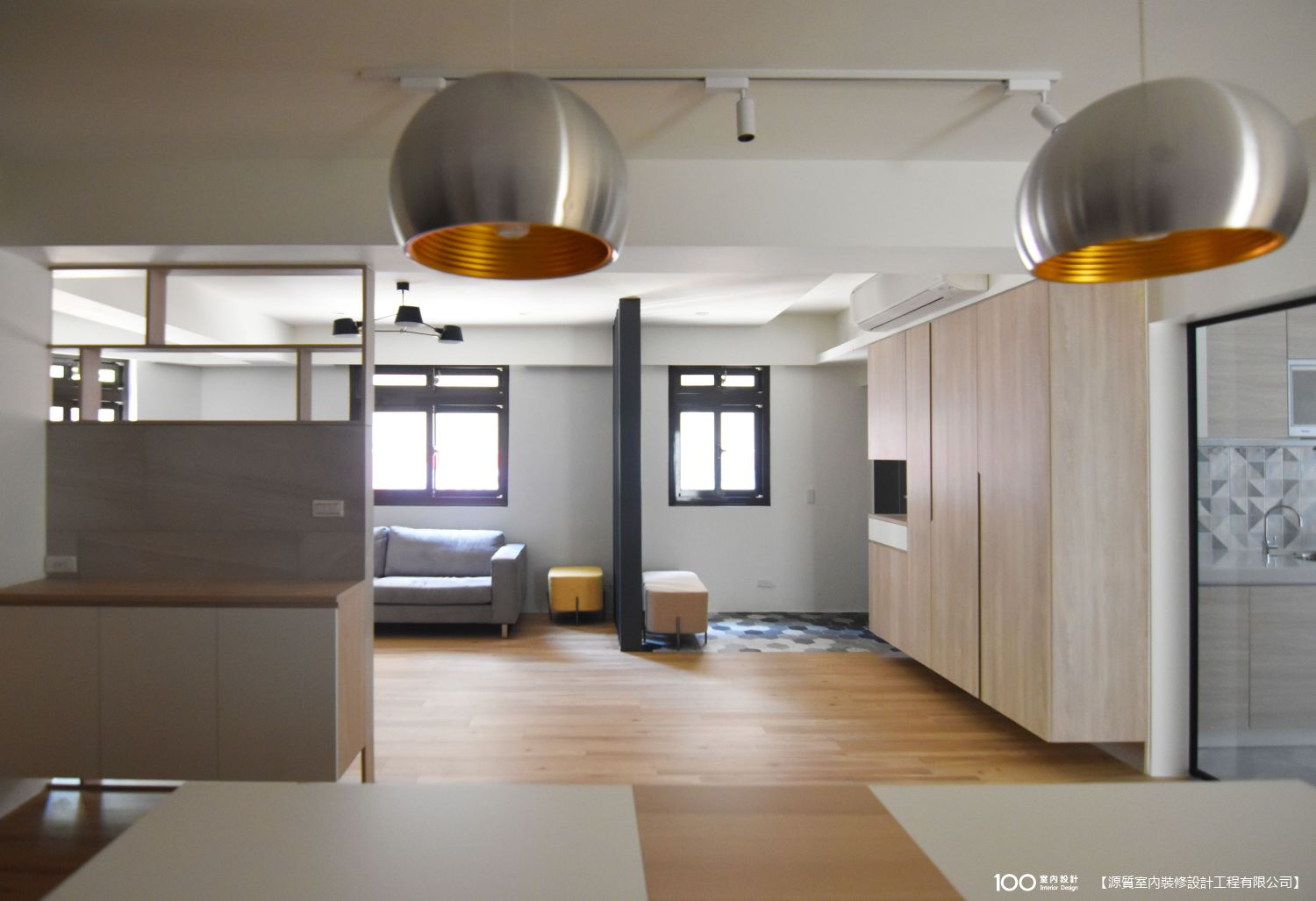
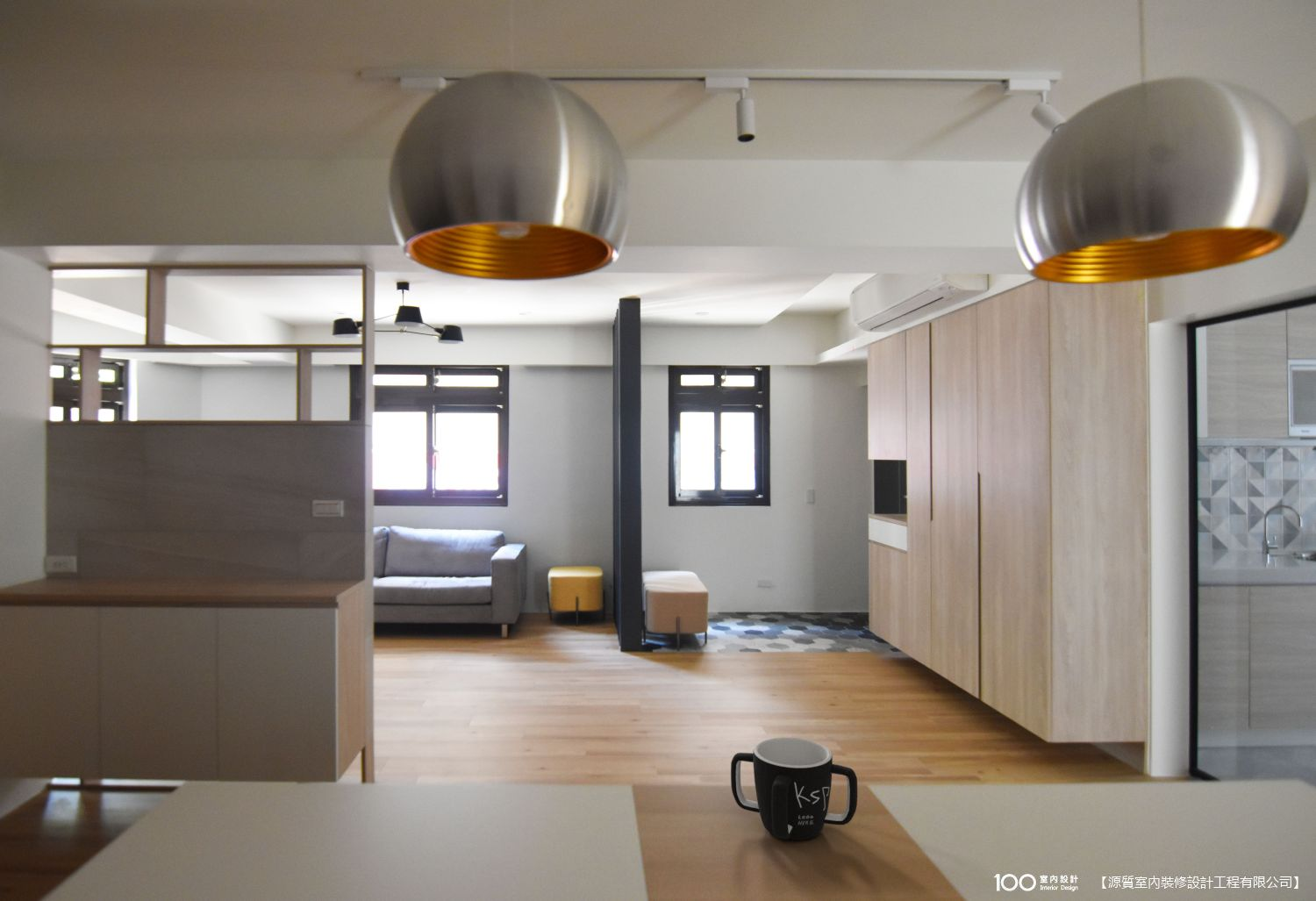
+ mug [730,737,858,841]
